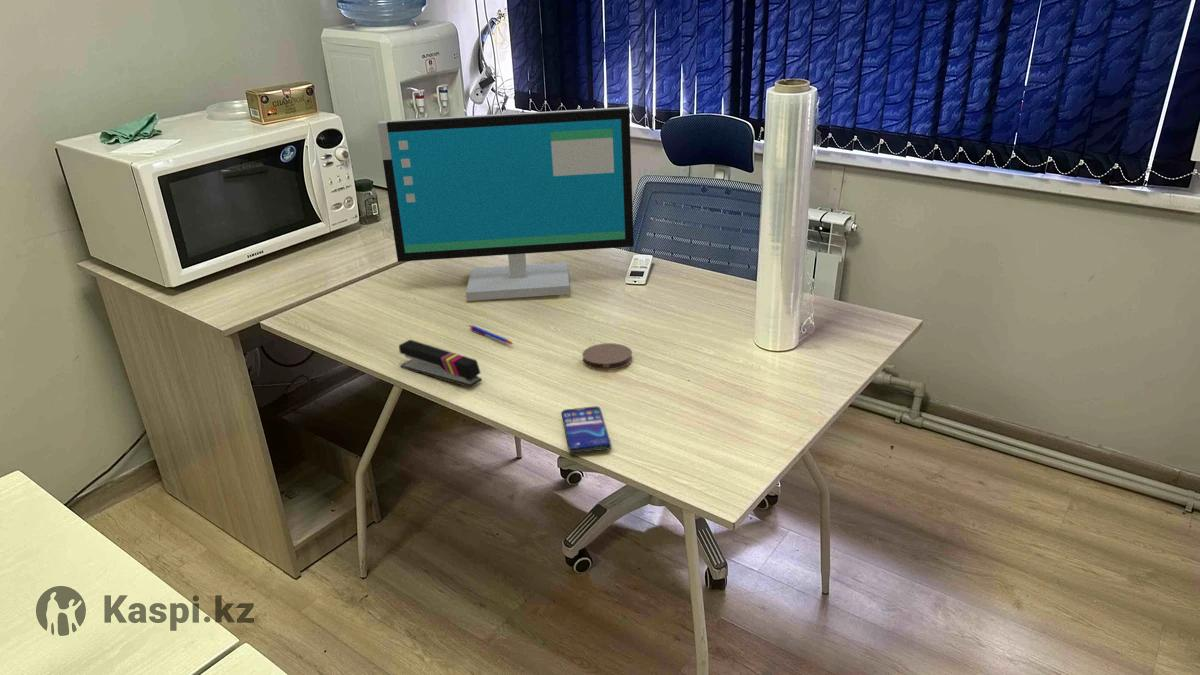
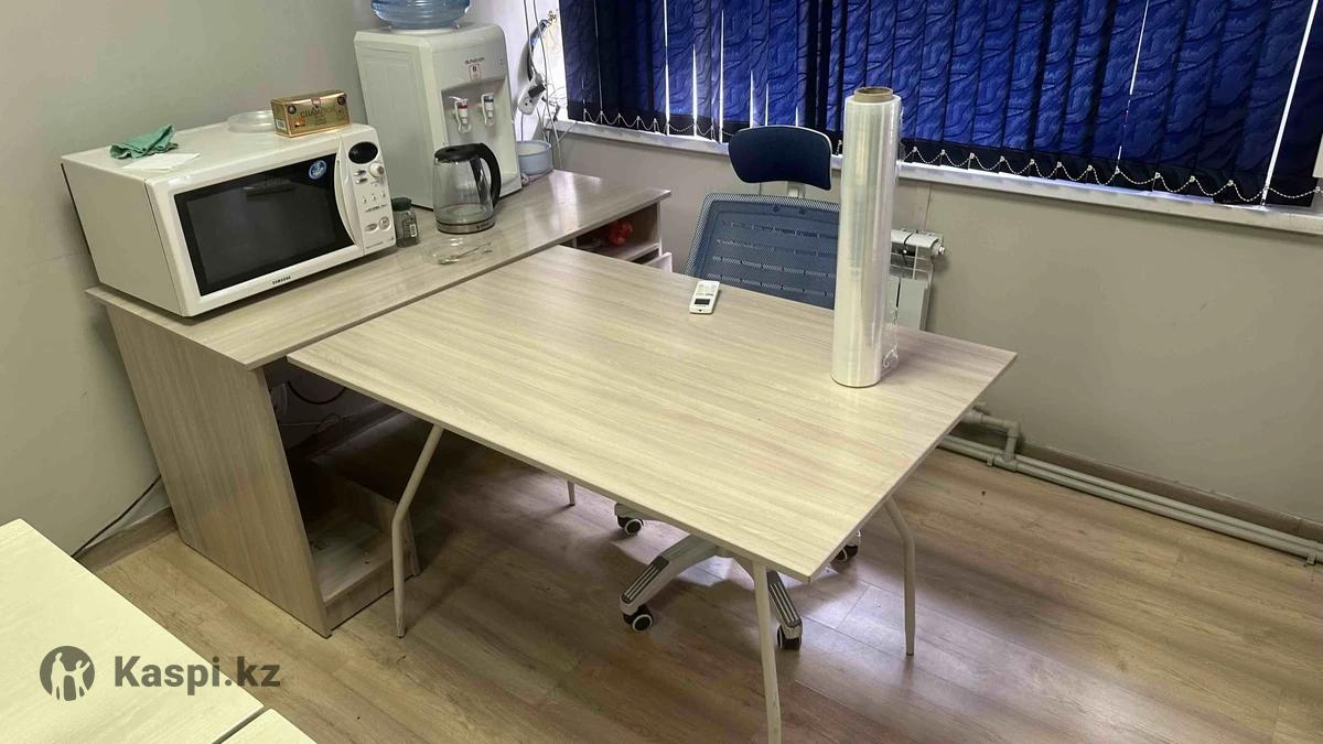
- coaster [581,342,633,371]
- stapler [398,339,483,388]
- computer monitor [377,106,635,302]
- pen [468,324,514,345]
- smartphone [561,405,613,454]
